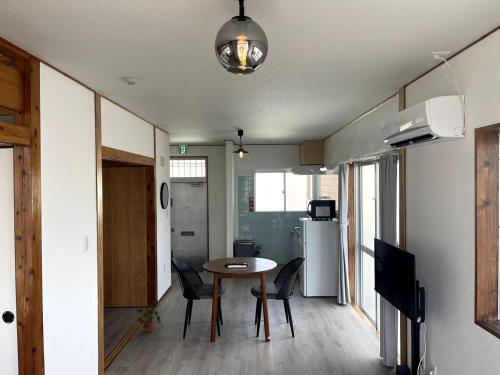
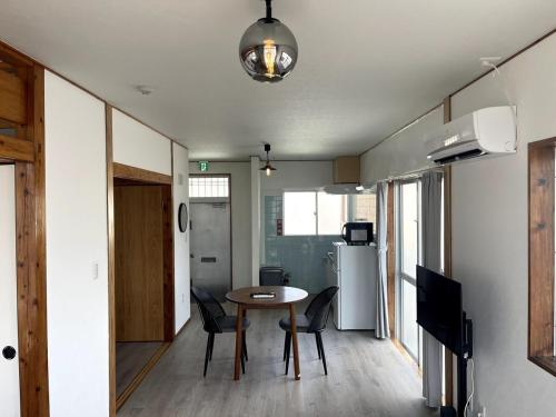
- potted plant [135,299,162,333]
